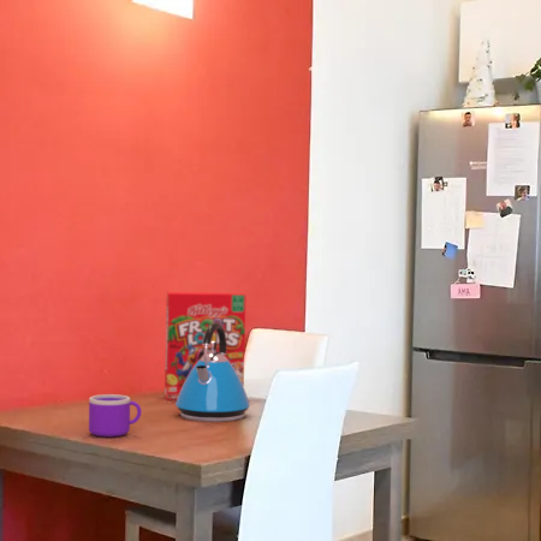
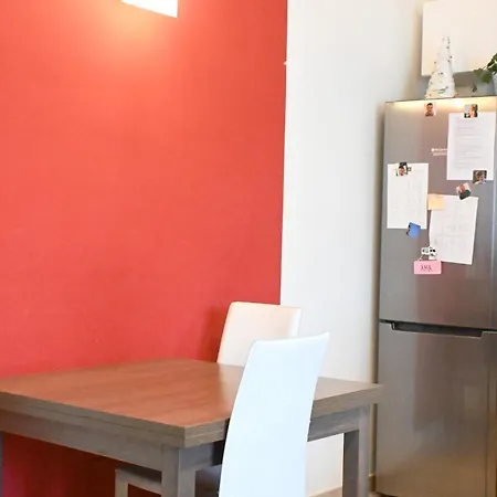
- cereal box [164,291,248,402]
- kettle [174,322,251,423]
- mug [88,393,142,438]
